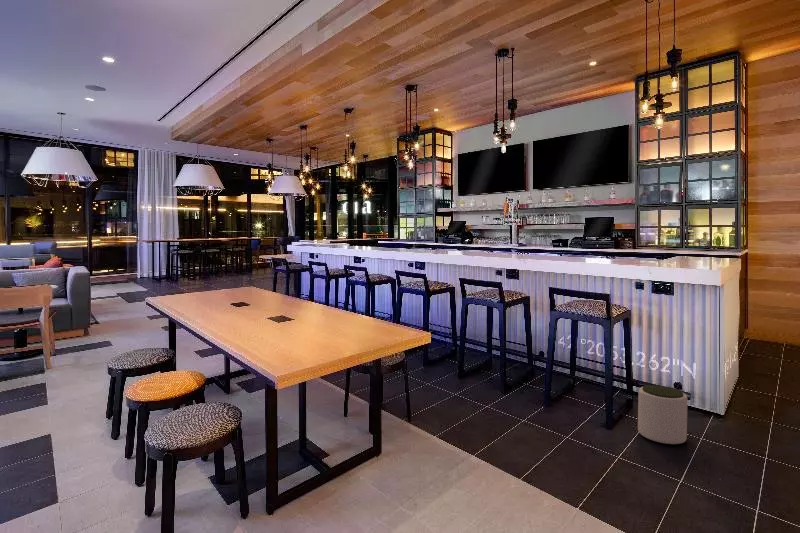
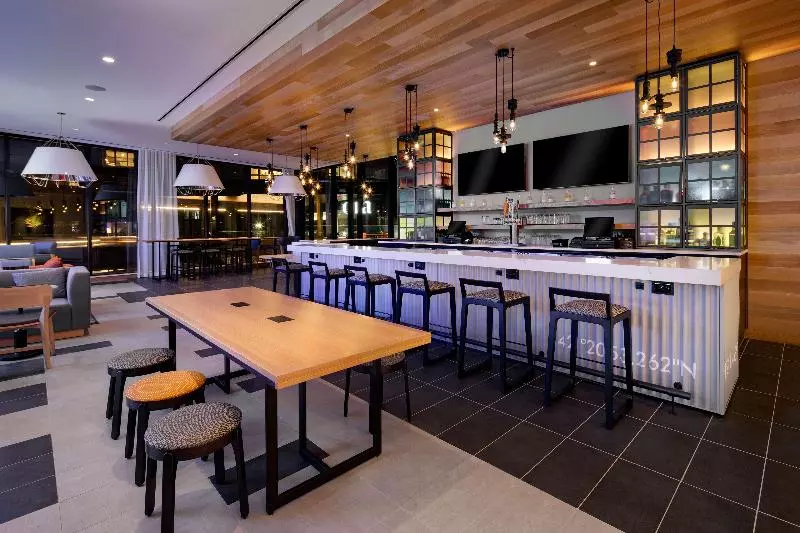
- plant pot [637,384,689,445]
